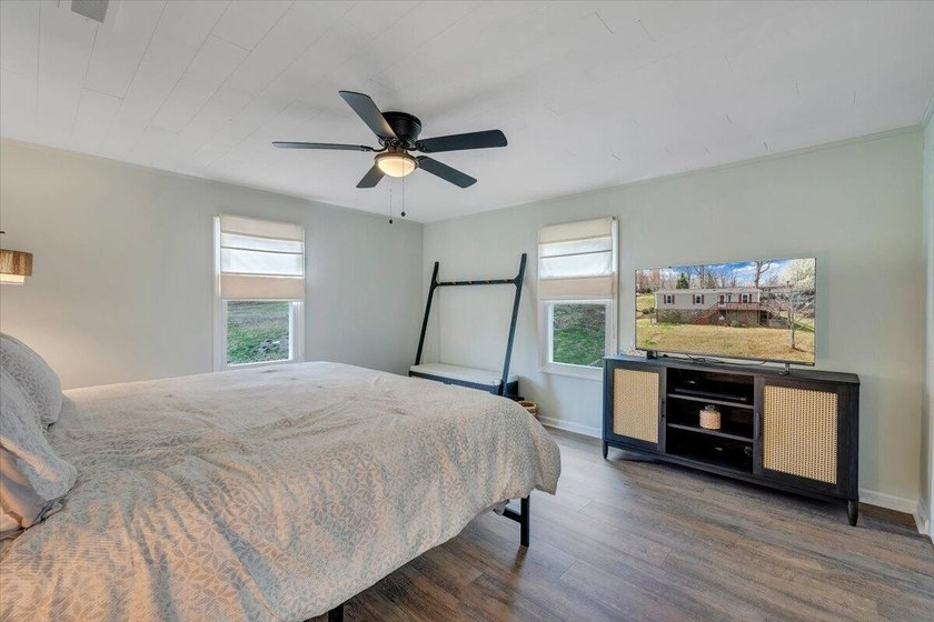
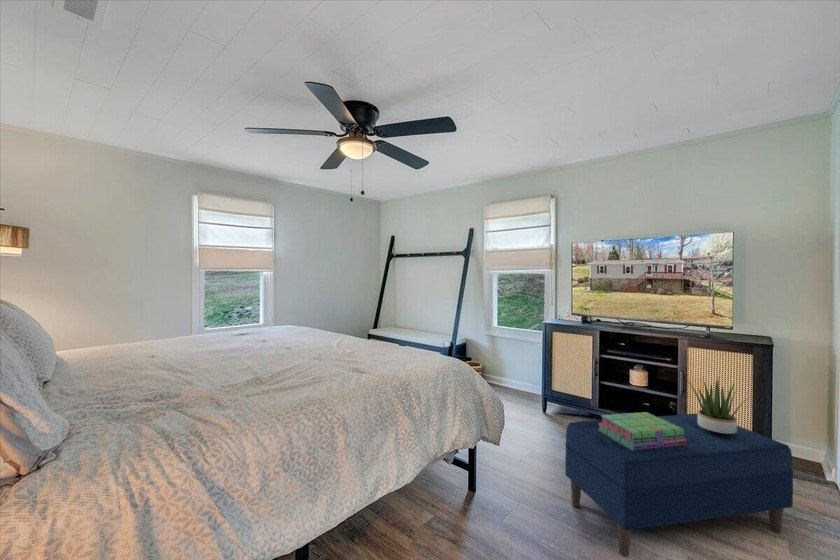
+ potted plant [687,377,752,435]
+ bench [564,412,794,558]
+ stack of books [599,411,687,451]
